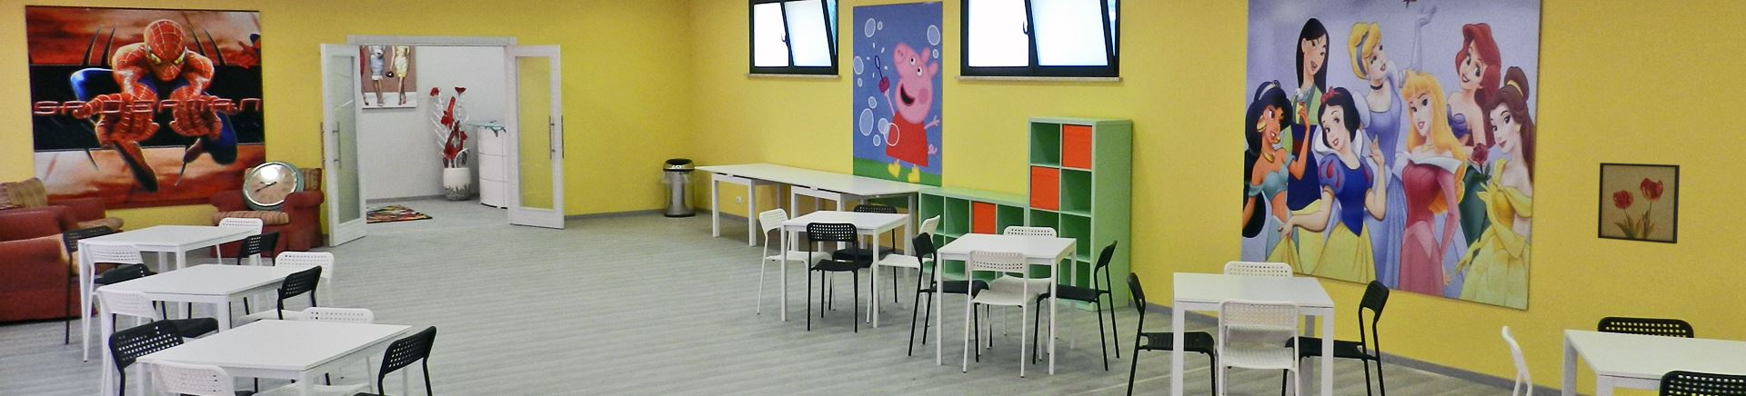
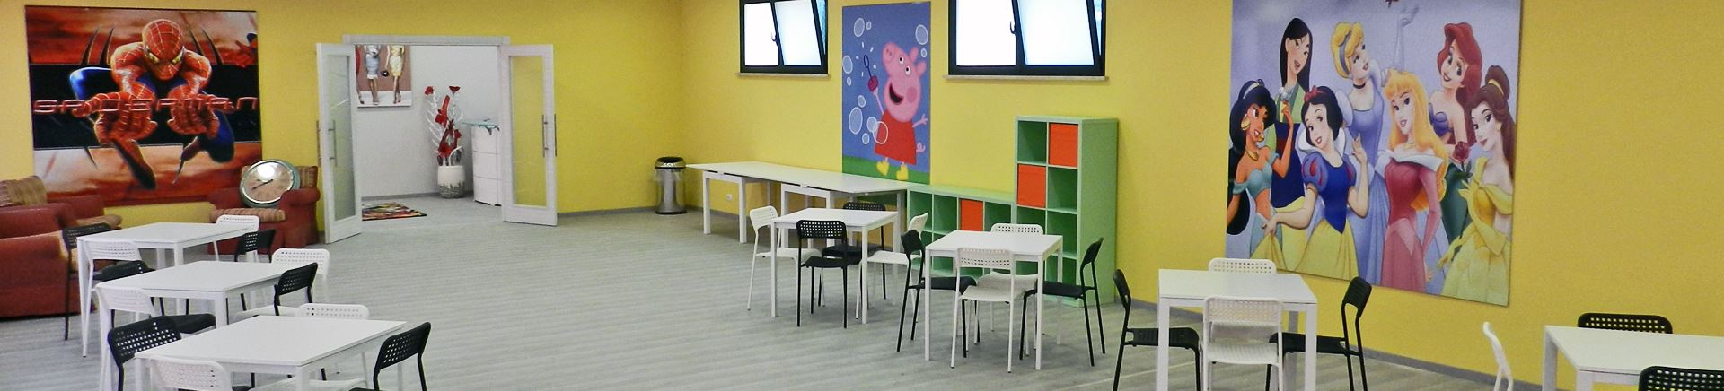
- wall art [1597,161,1680,245]
